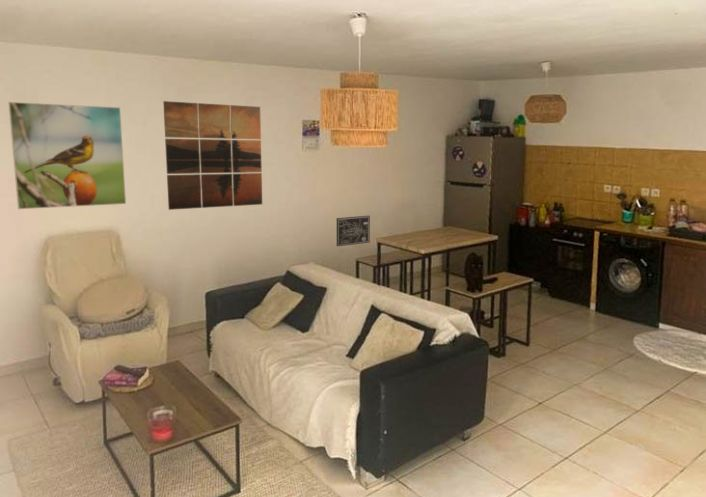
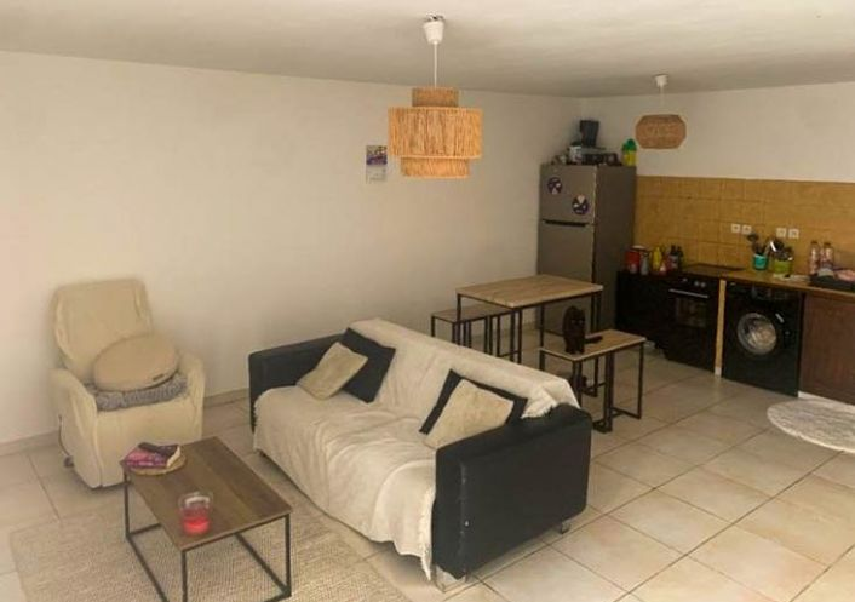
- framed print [7,101,127,210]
- wall art [336,215,371,247]
- wall art [162,100,263,211]
